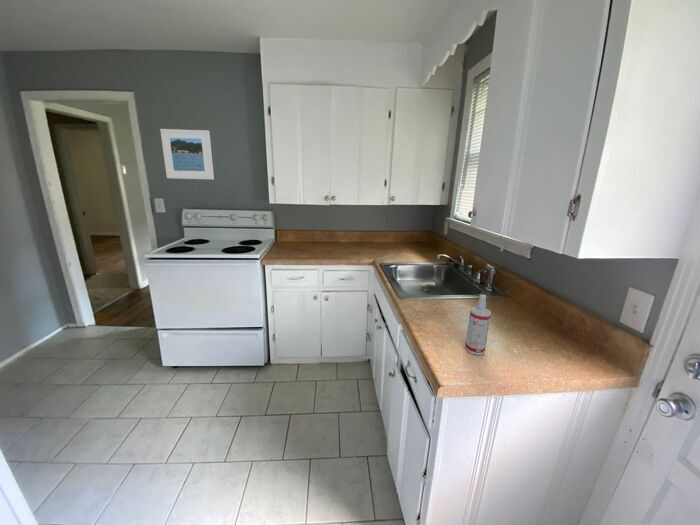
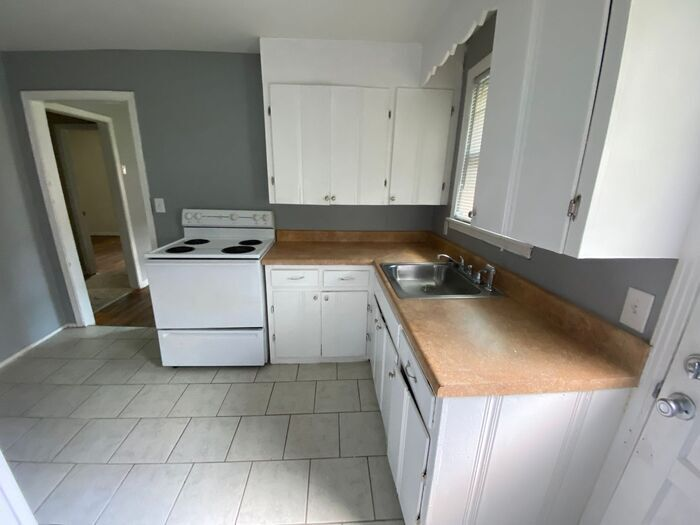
- spray bottle [464,294,492,356]
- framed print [159,128,215,181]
